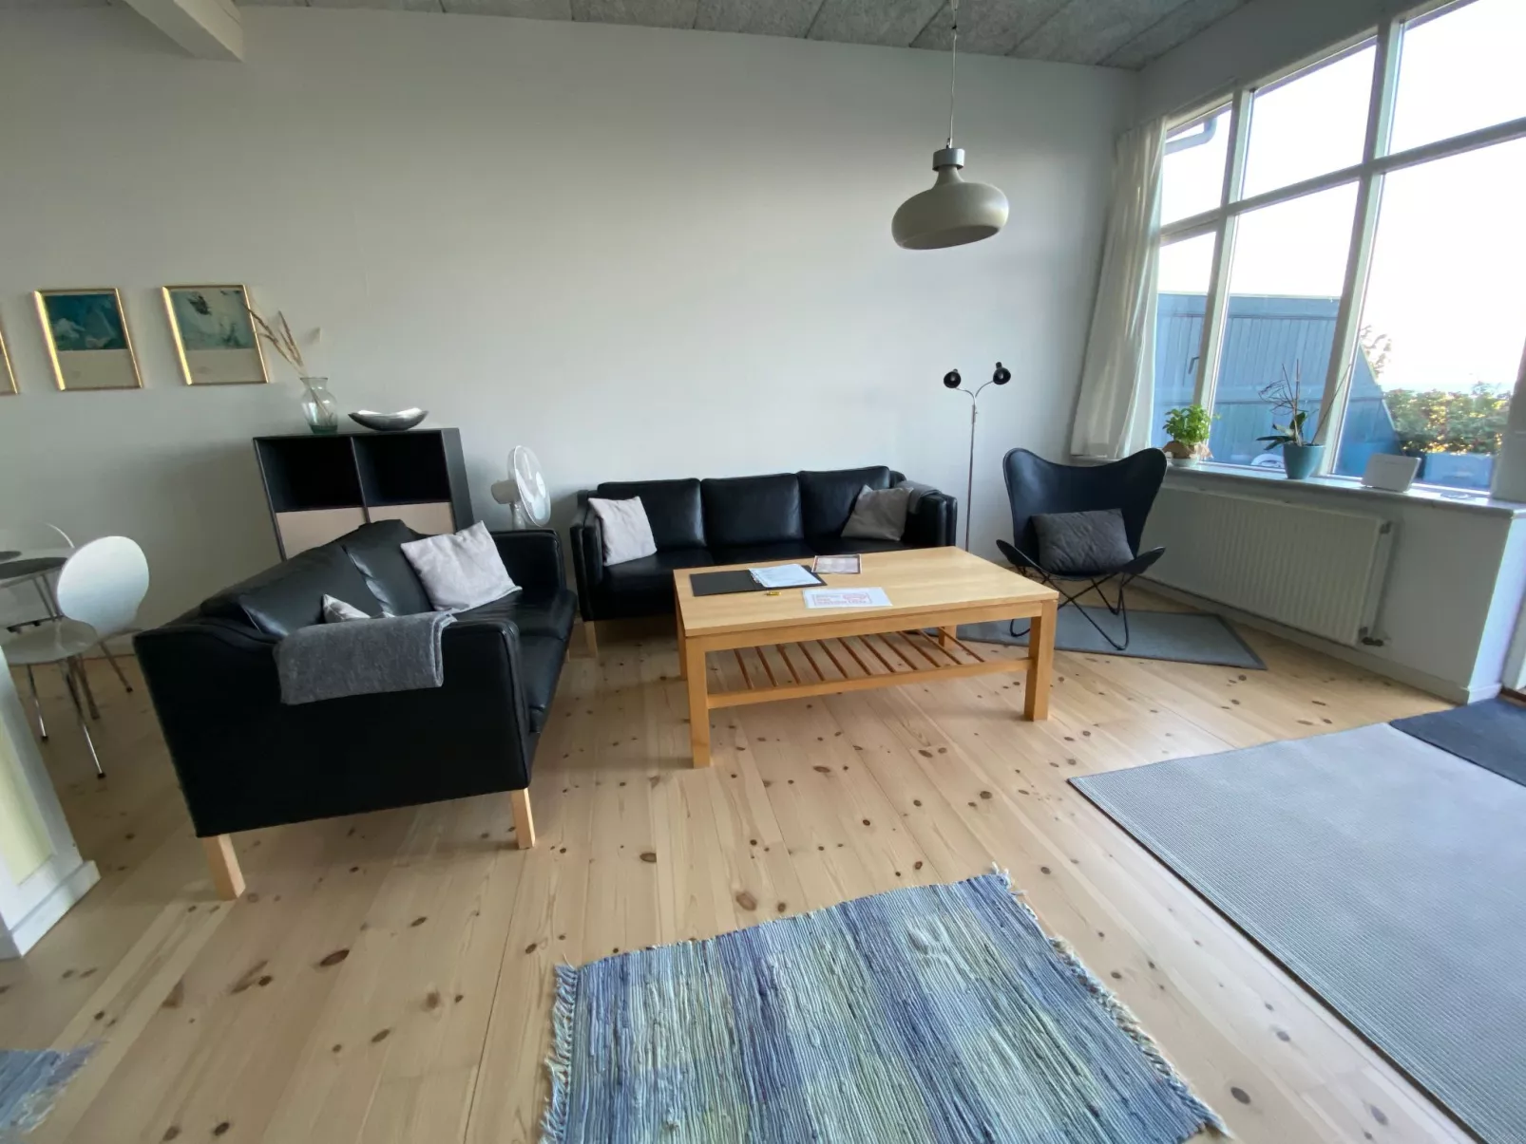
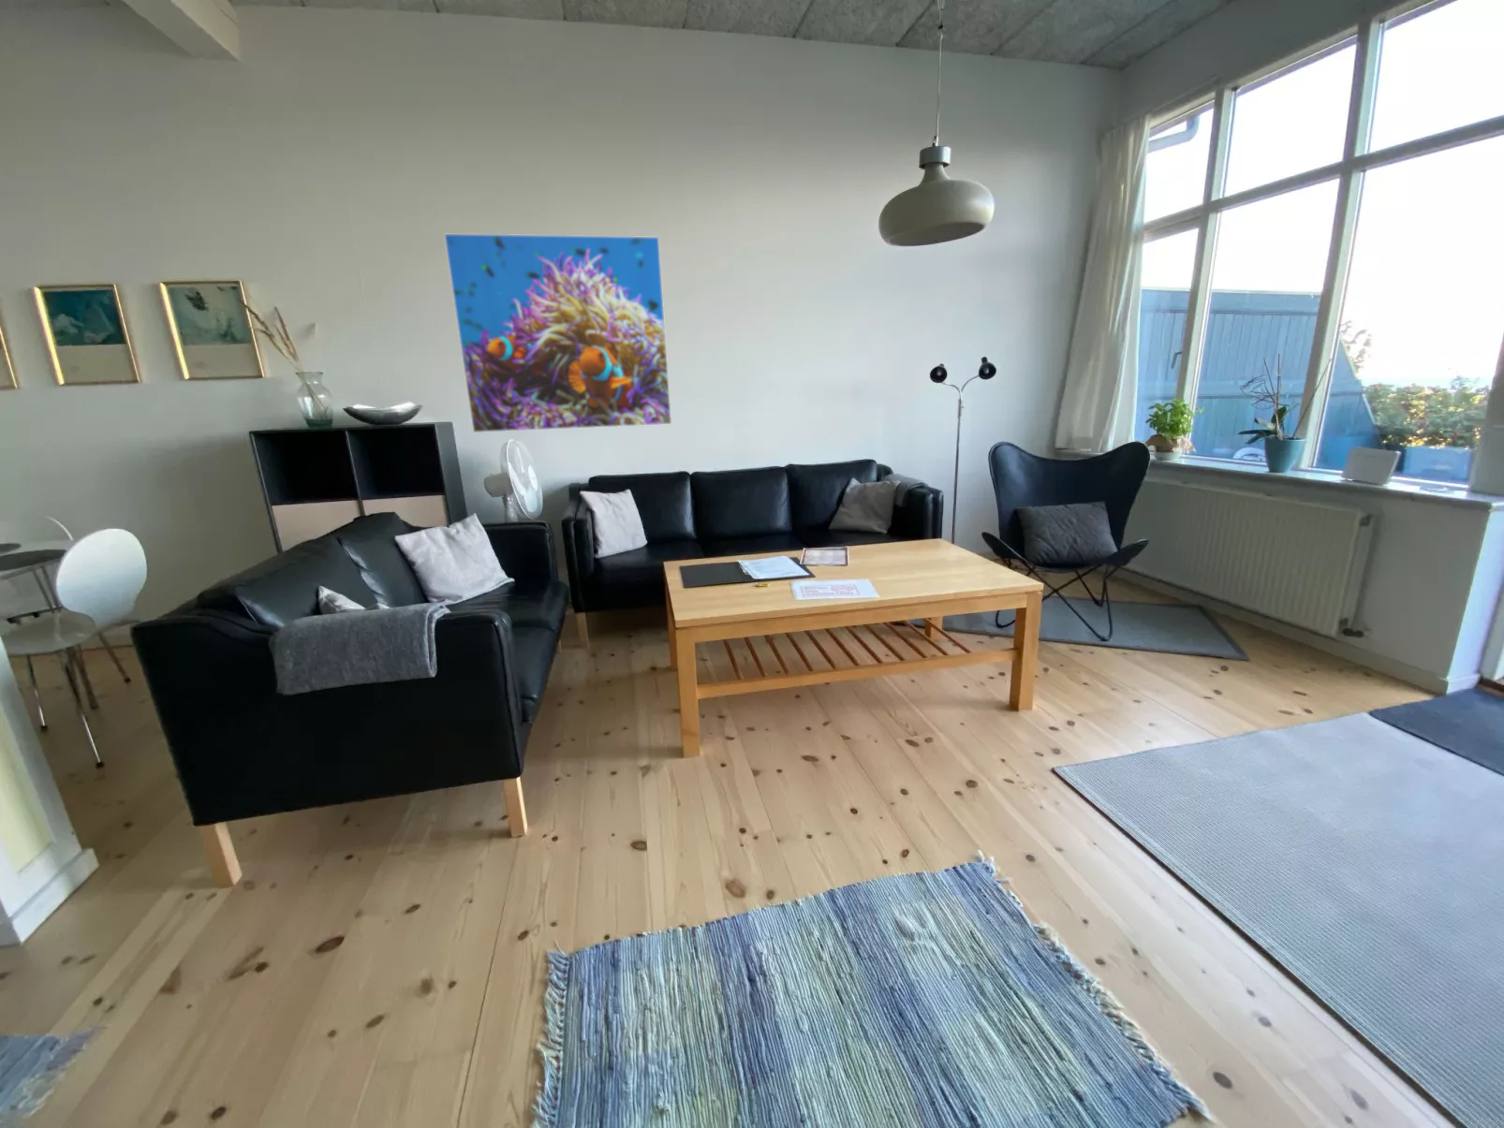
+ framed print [443,232,672,434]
